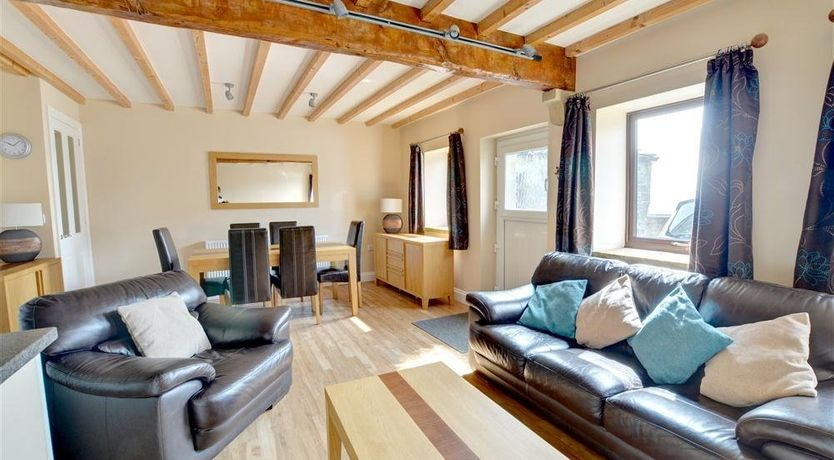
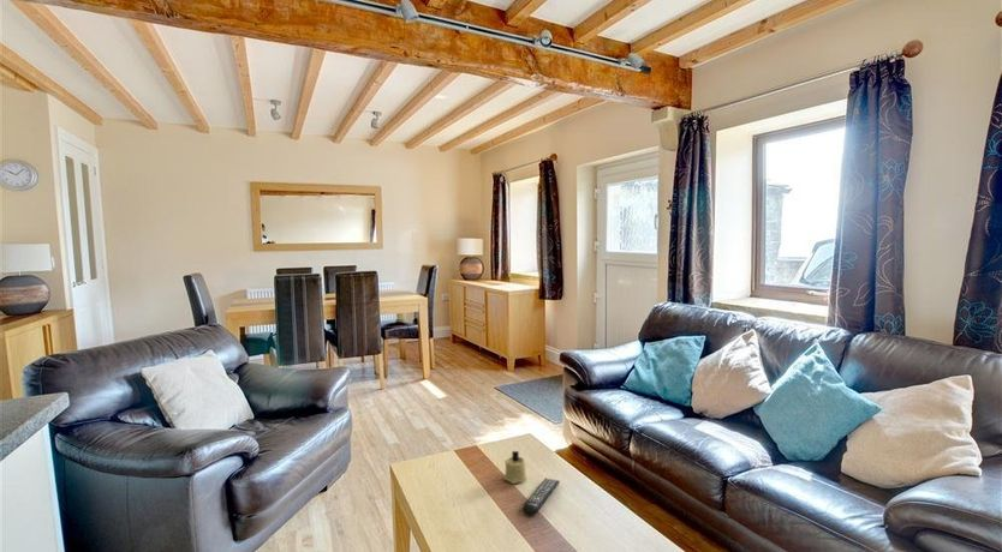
+ candle [502,450,527,485]
+ remote control [521,476,561,517]
